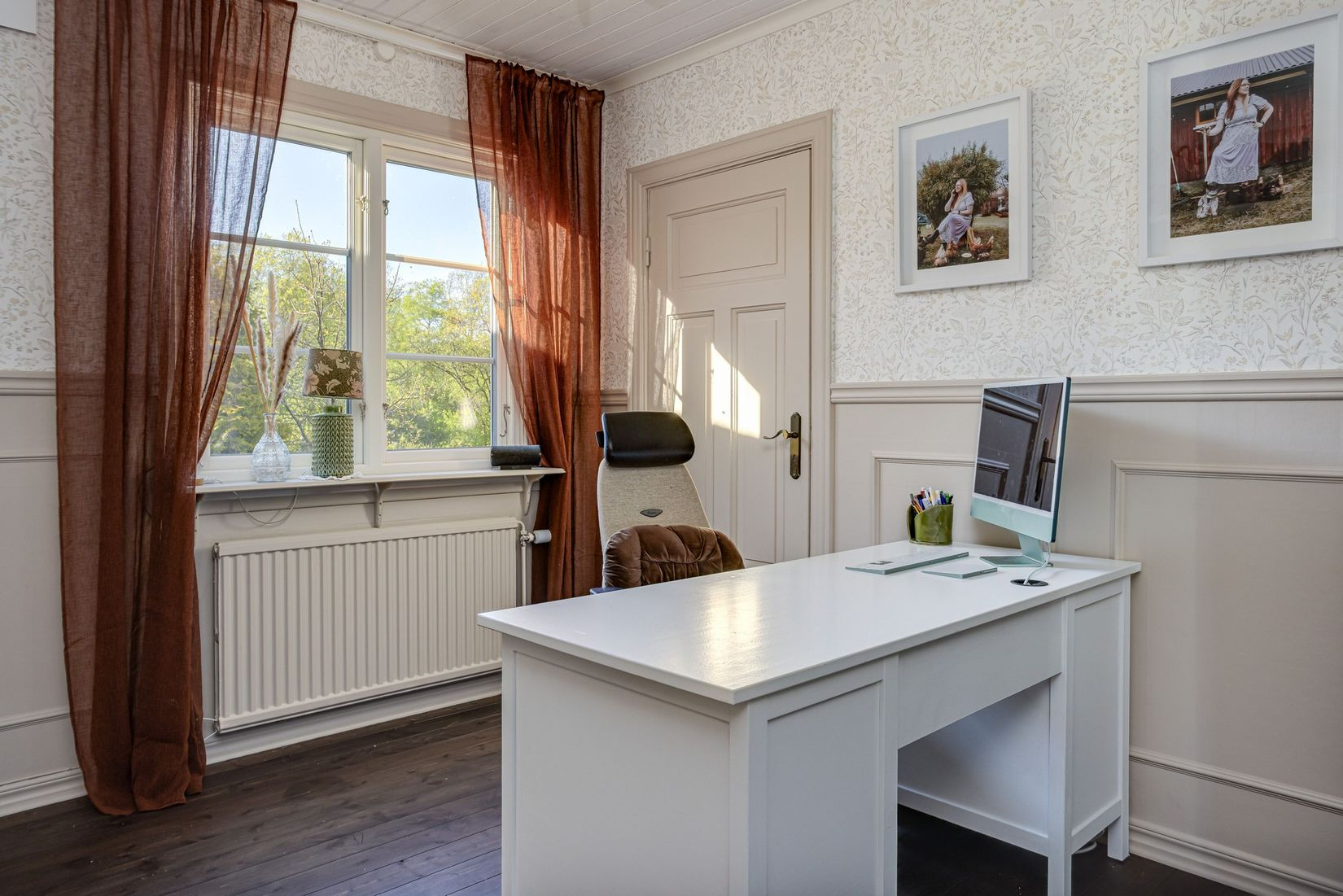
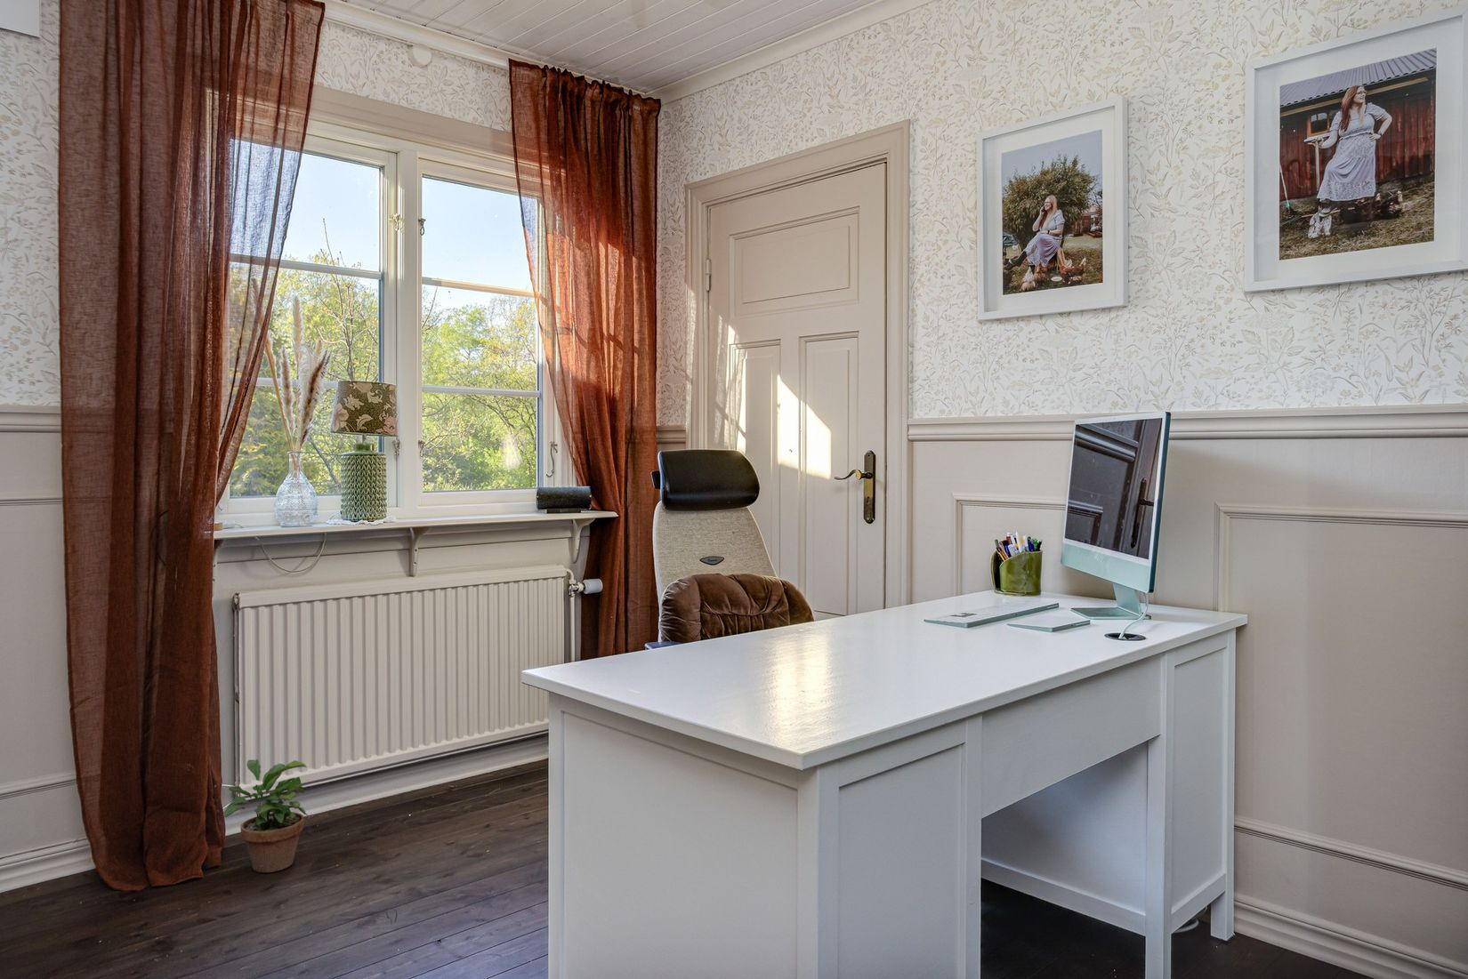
+ potted plant [222,758,308,873]
